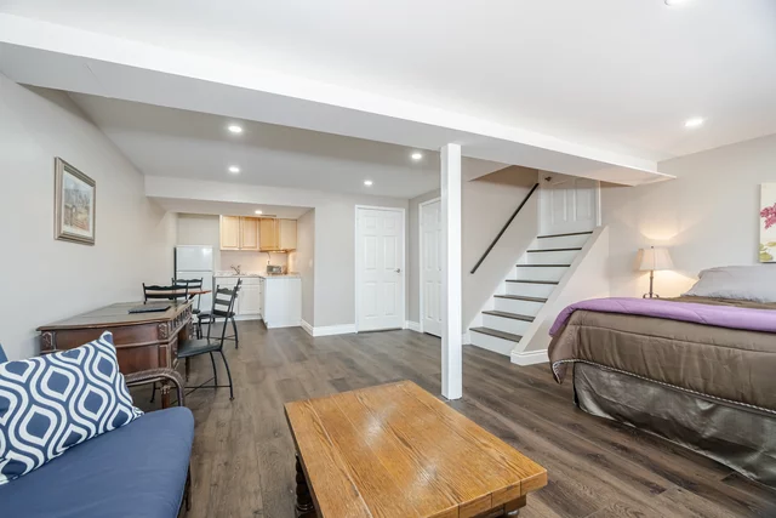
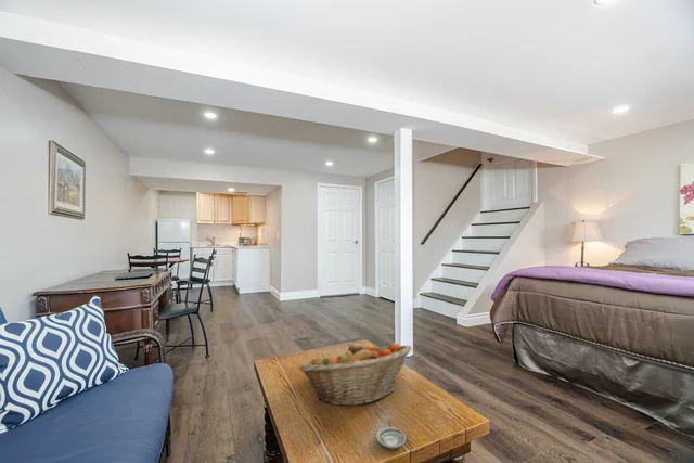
+ fruit basket [298,342,413,407]
+ saucer [375,426,407,450]
